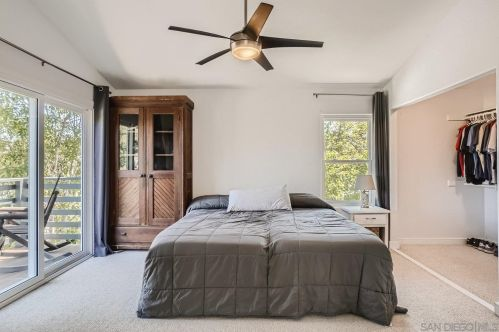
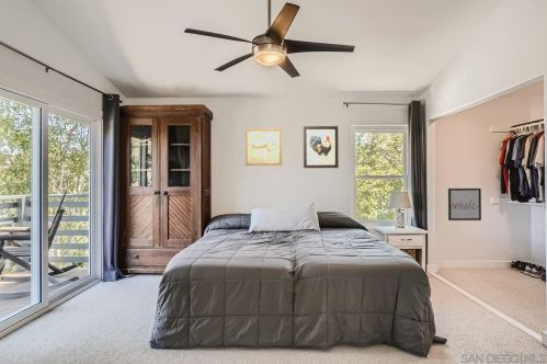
+ wall art [303,125,340,169]
+ wall art [244,128,283,167]
+ wall art [447,187,482,221]
